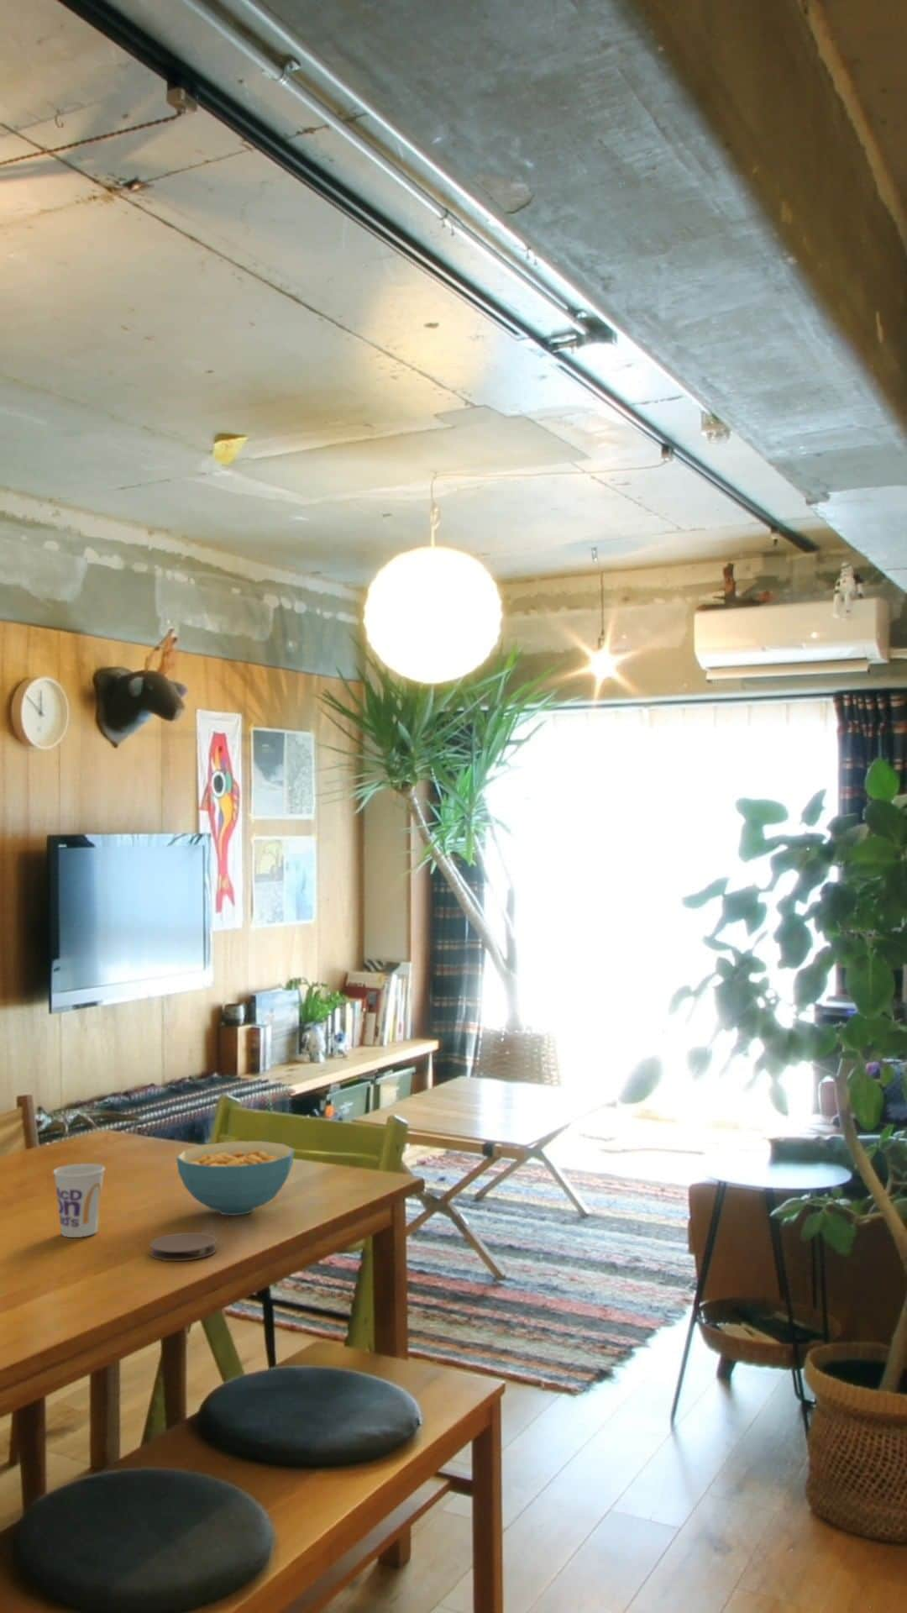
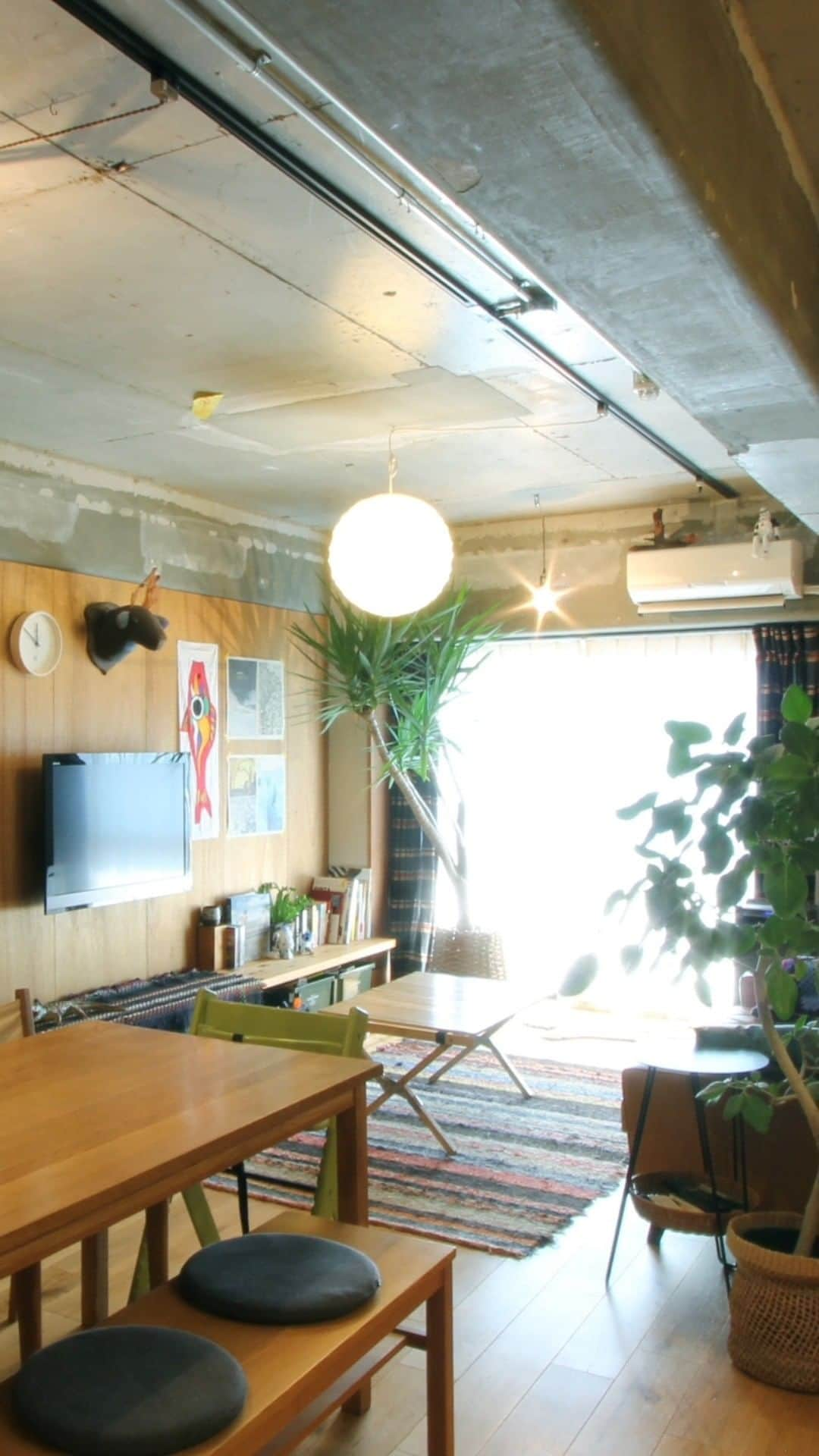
- cereal bowl [175,1140,296,1216]
- cup [52,1163,106,1239]
- coaster [148,1232,217,1262]
